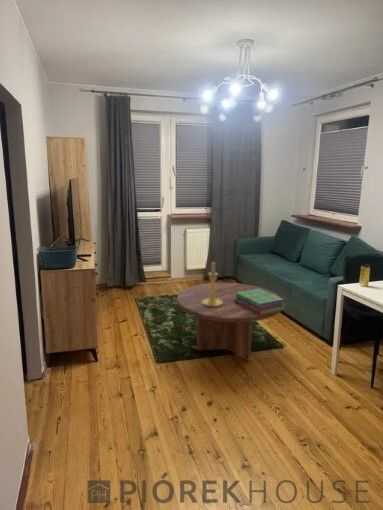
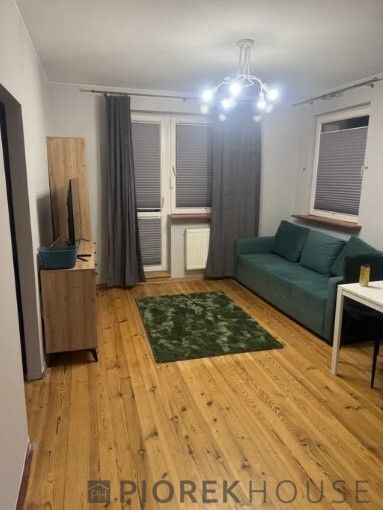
- stack of books [234,289,286,315]
- candle holder [202,261,223,306]
- coffee table [176,282,284,362]
